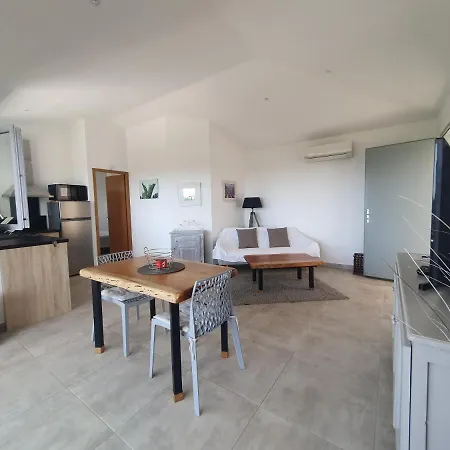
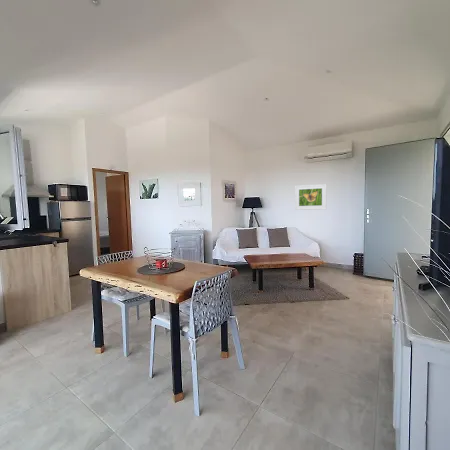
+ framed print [294,183,327,211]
